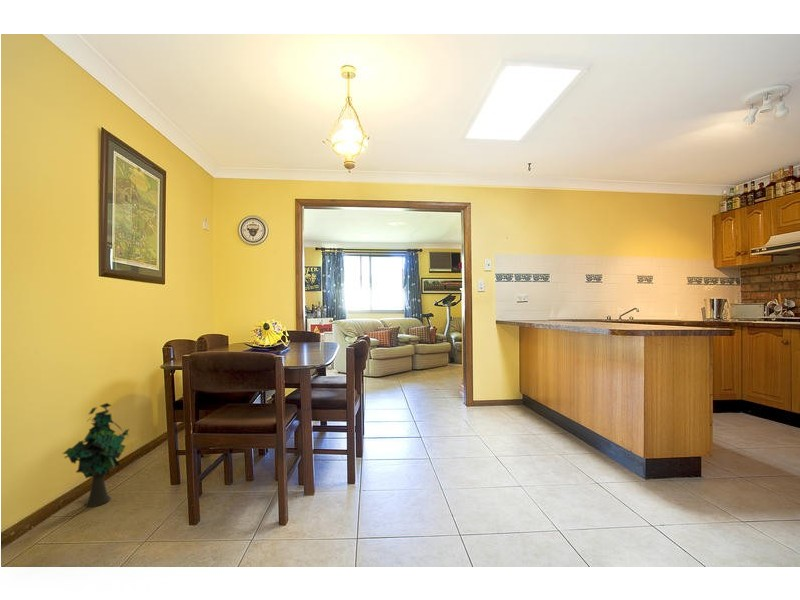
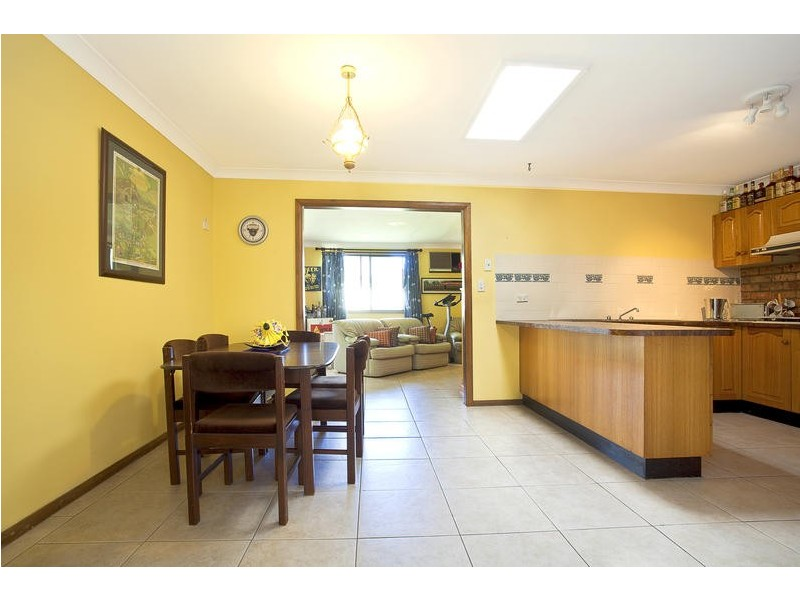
- decorative plant [61,402,130,508]
